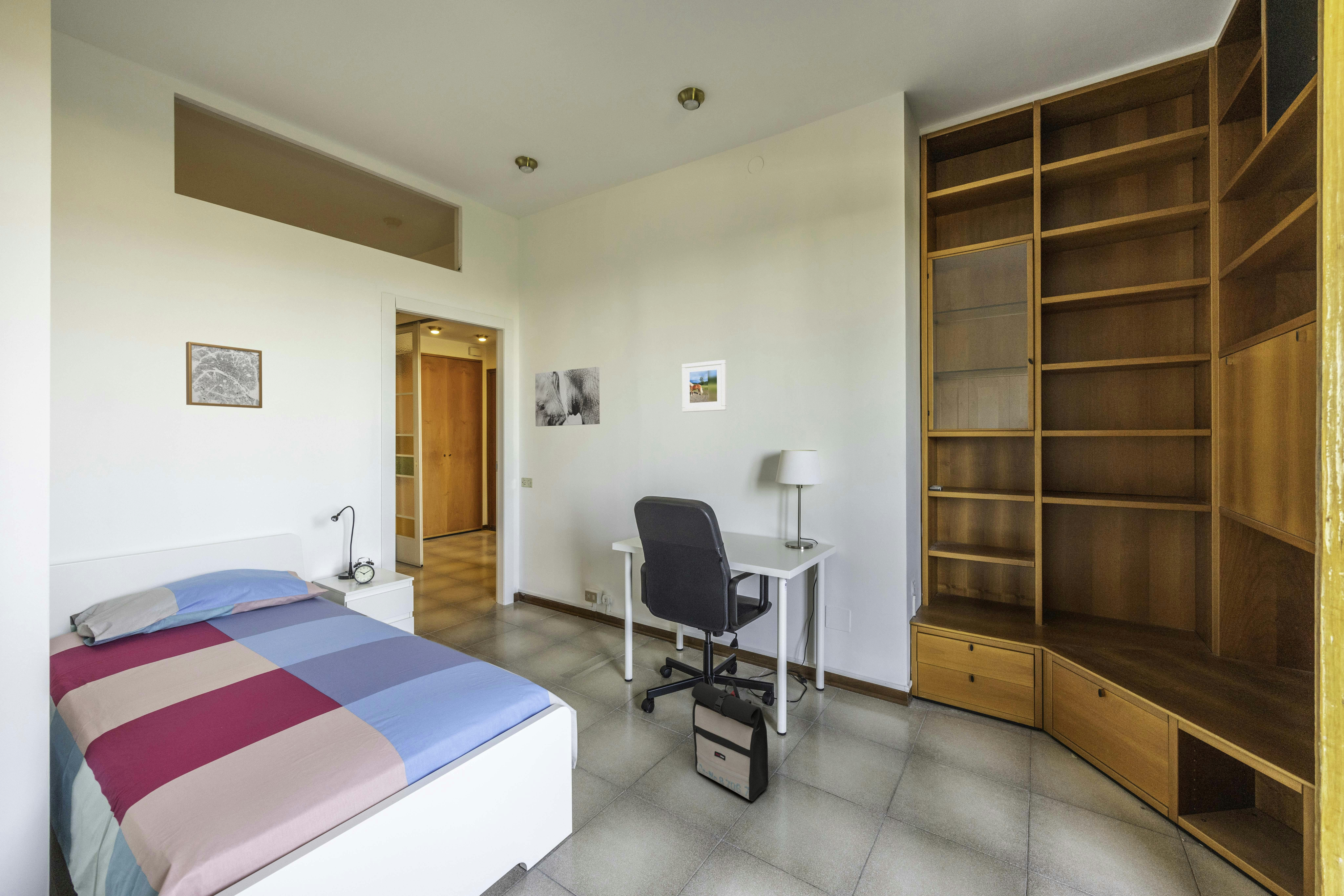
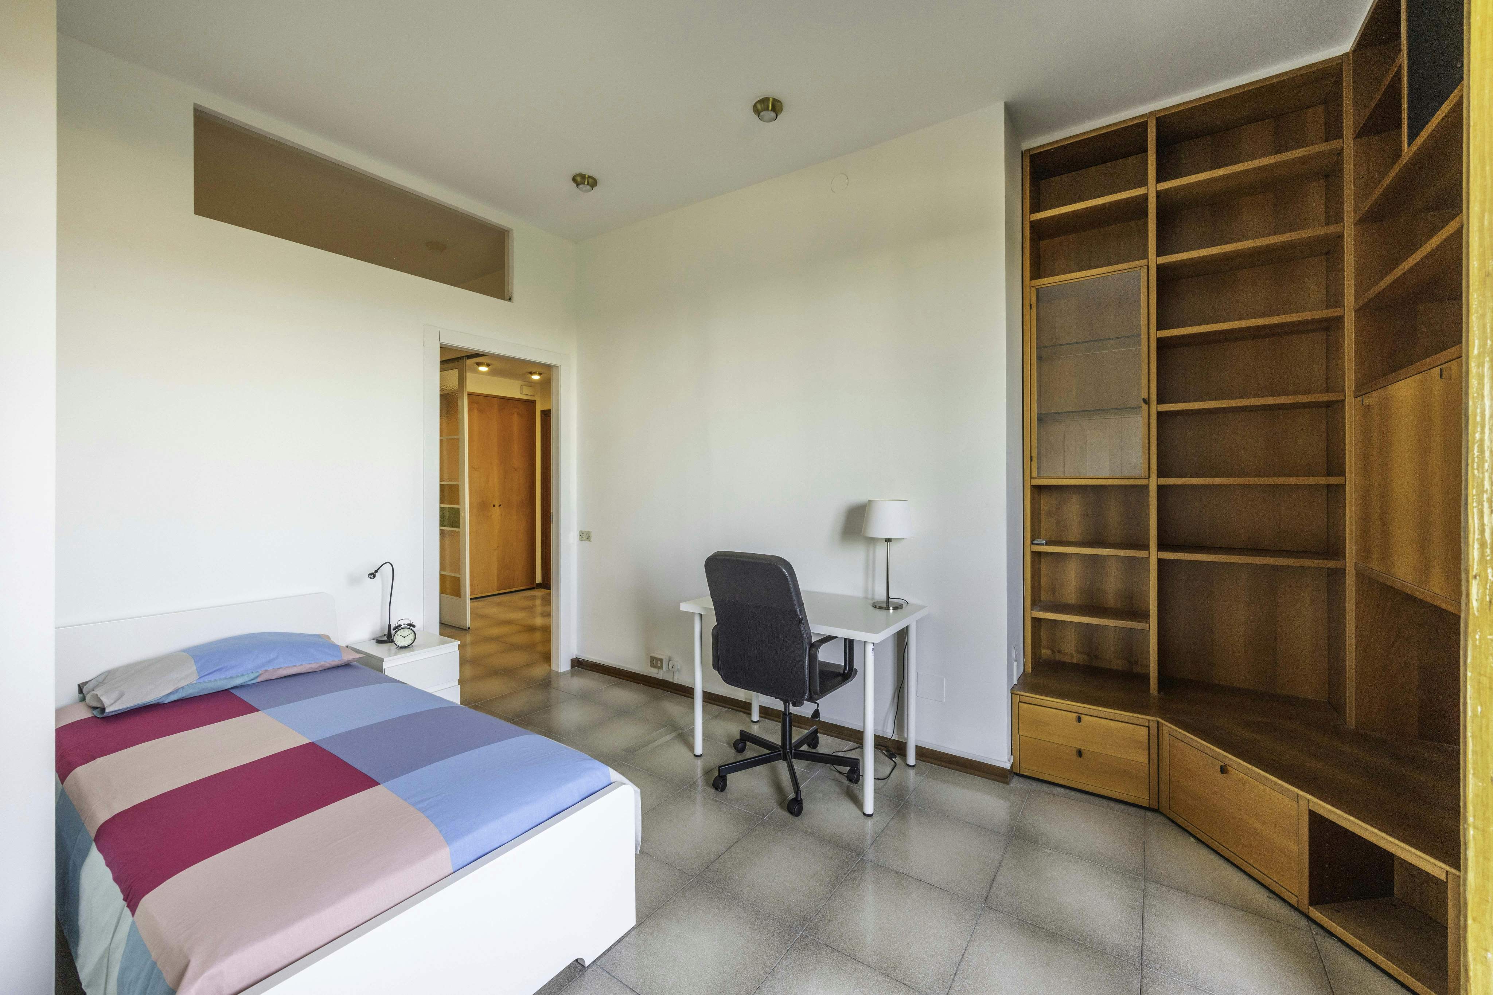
- wall art [185,341,263,409]
- wall art [535,367,600,427]
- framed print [682,359,727,413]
- backpack [691,680,769,802]
